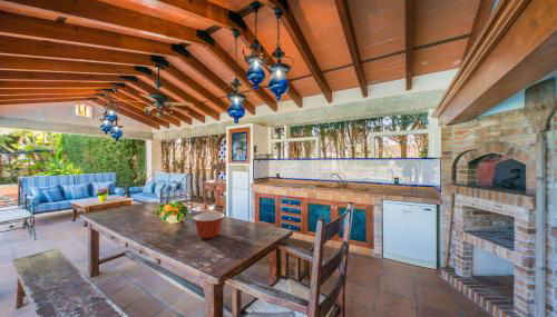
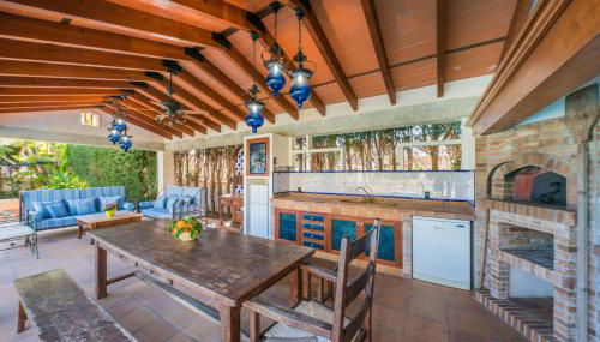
- mixing bowl [192,211,226,239]
